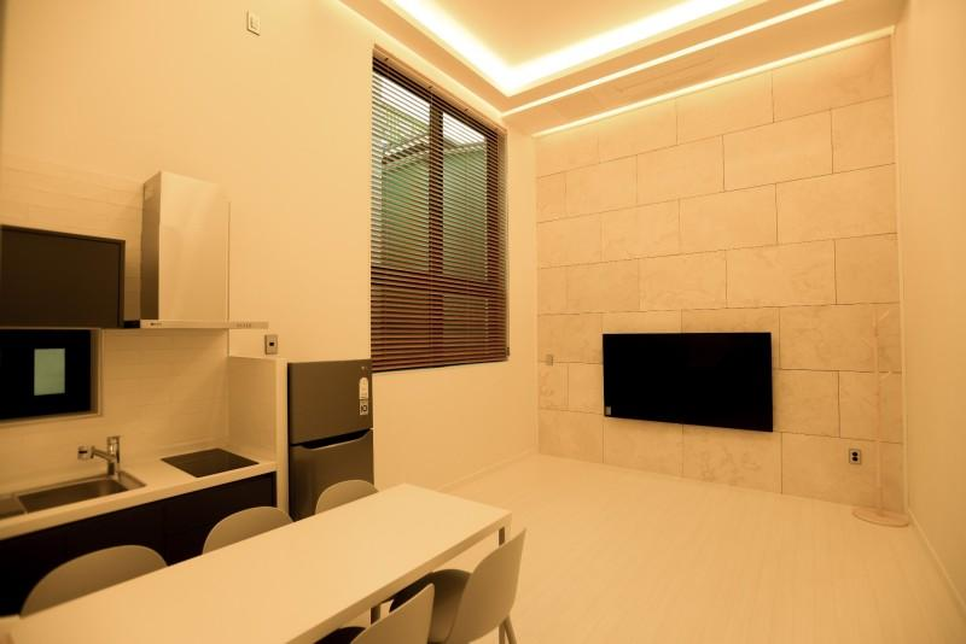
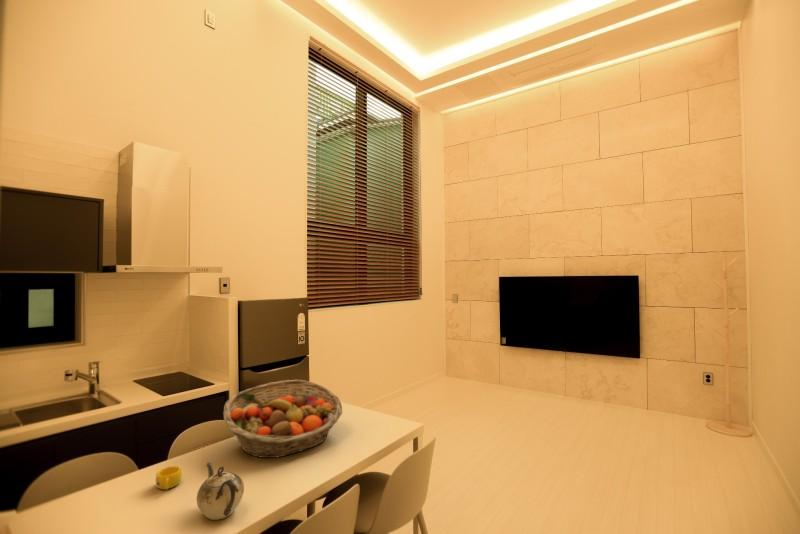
+ cup [155,465,183,491]
+ teapot [196,461,245,521]
+ fruit basket [223,379,343,459]
